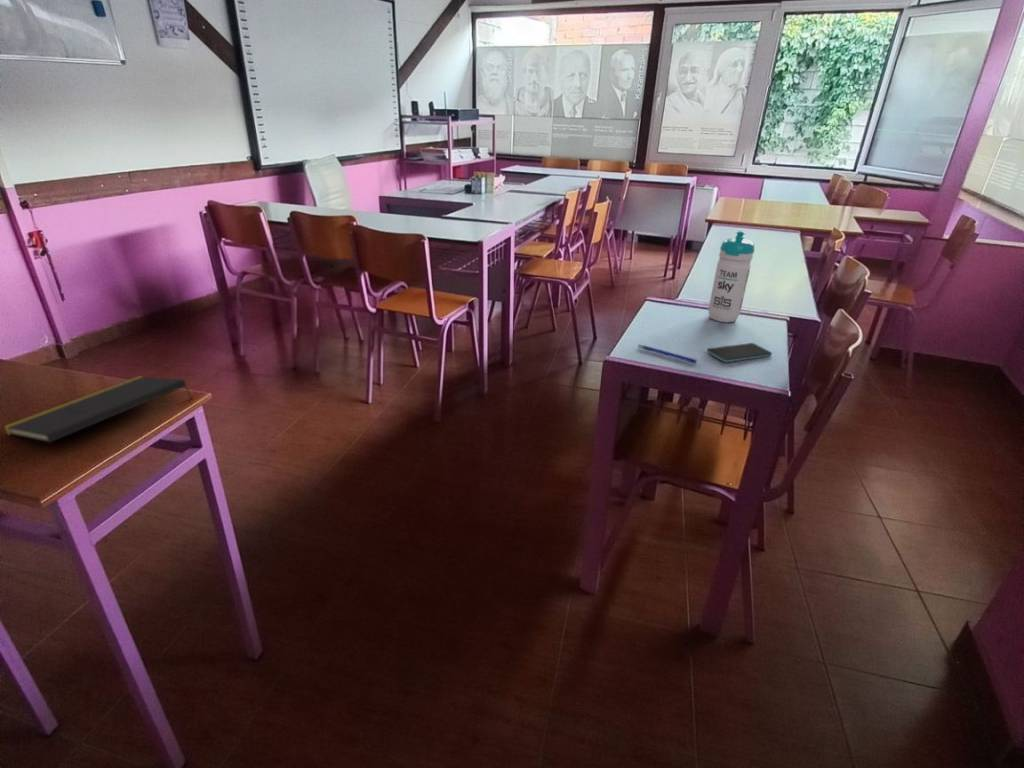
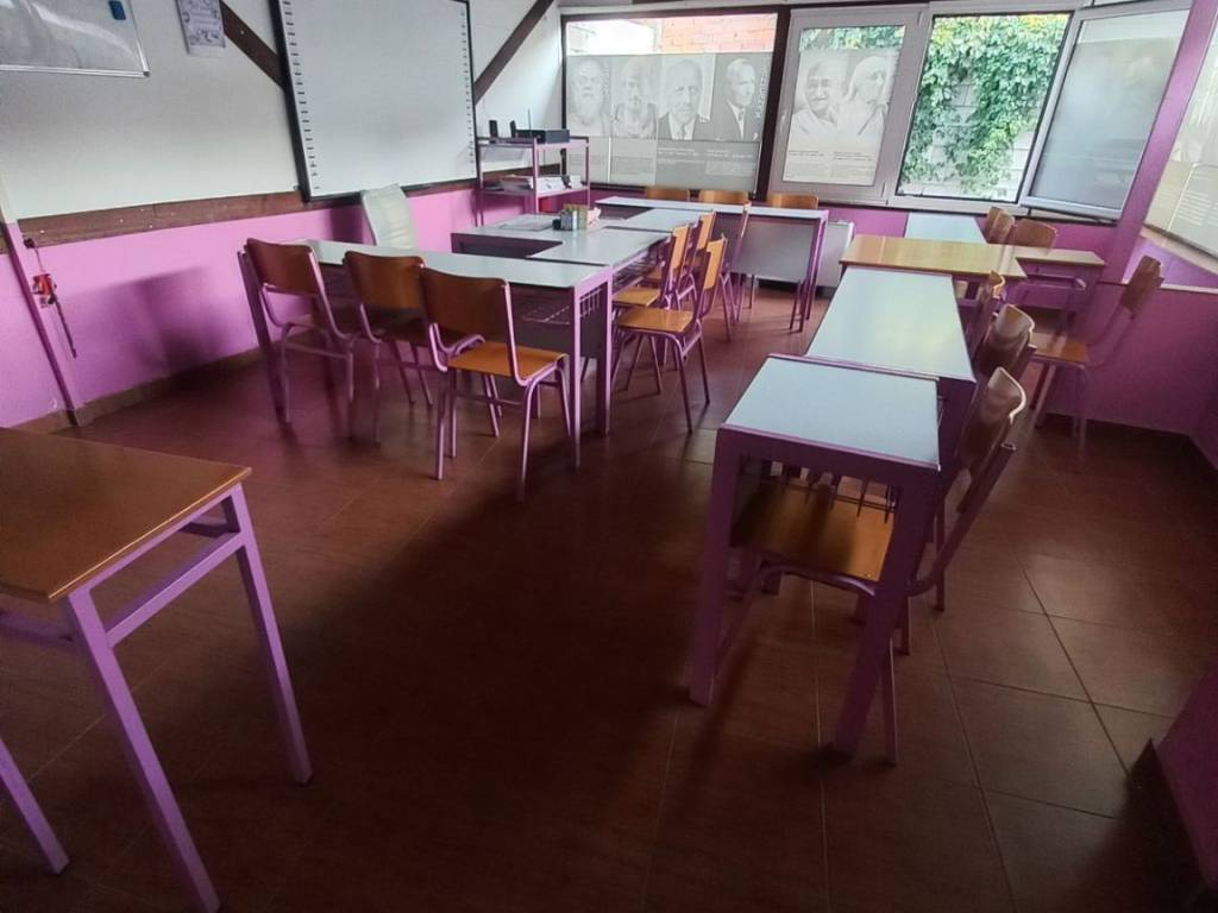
- water bottle [708,230,755,323]
- pen [637,344,698,364]
- smartphone [706,342,773,363]
- notepad [1,375,193,444]
